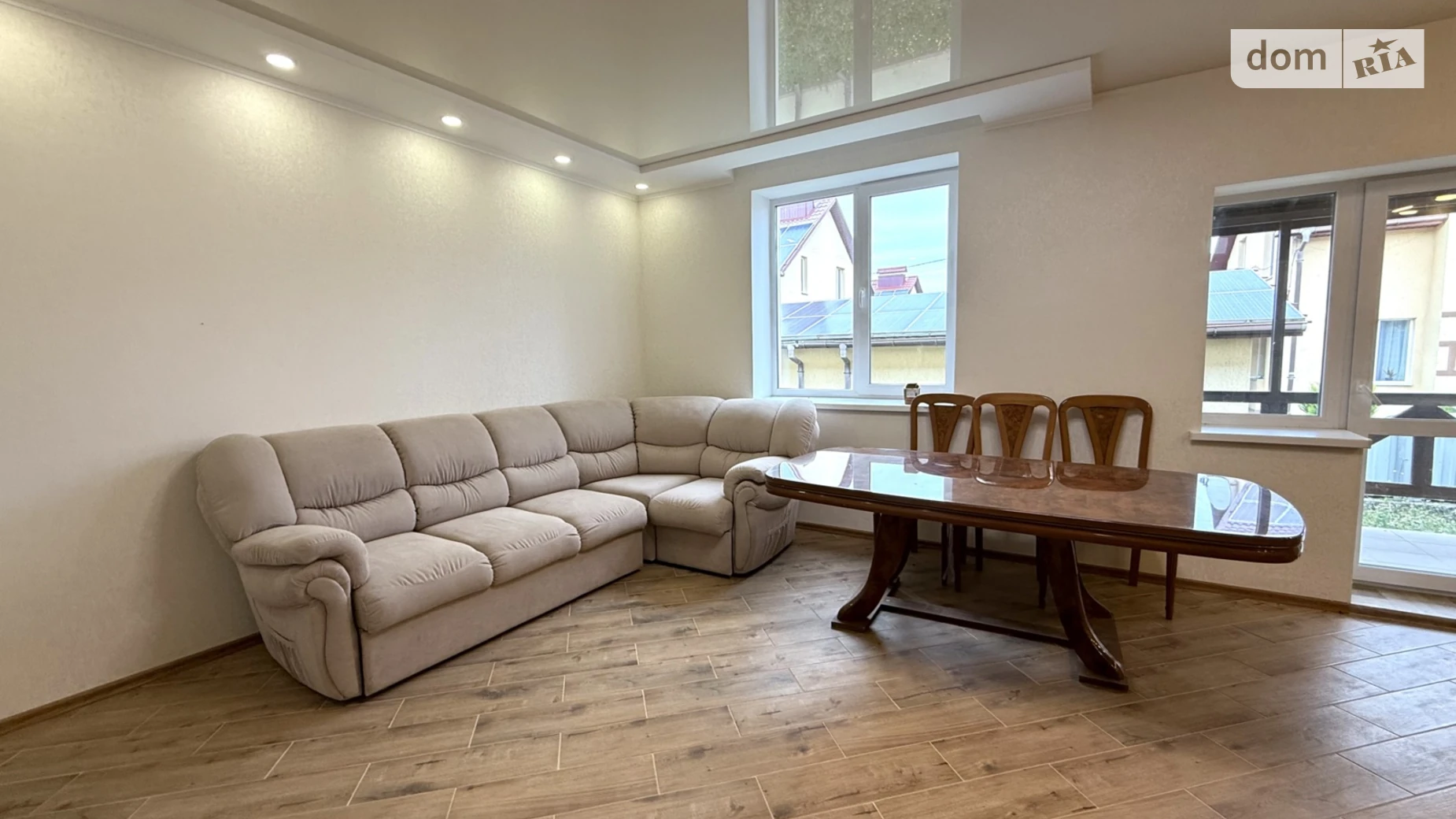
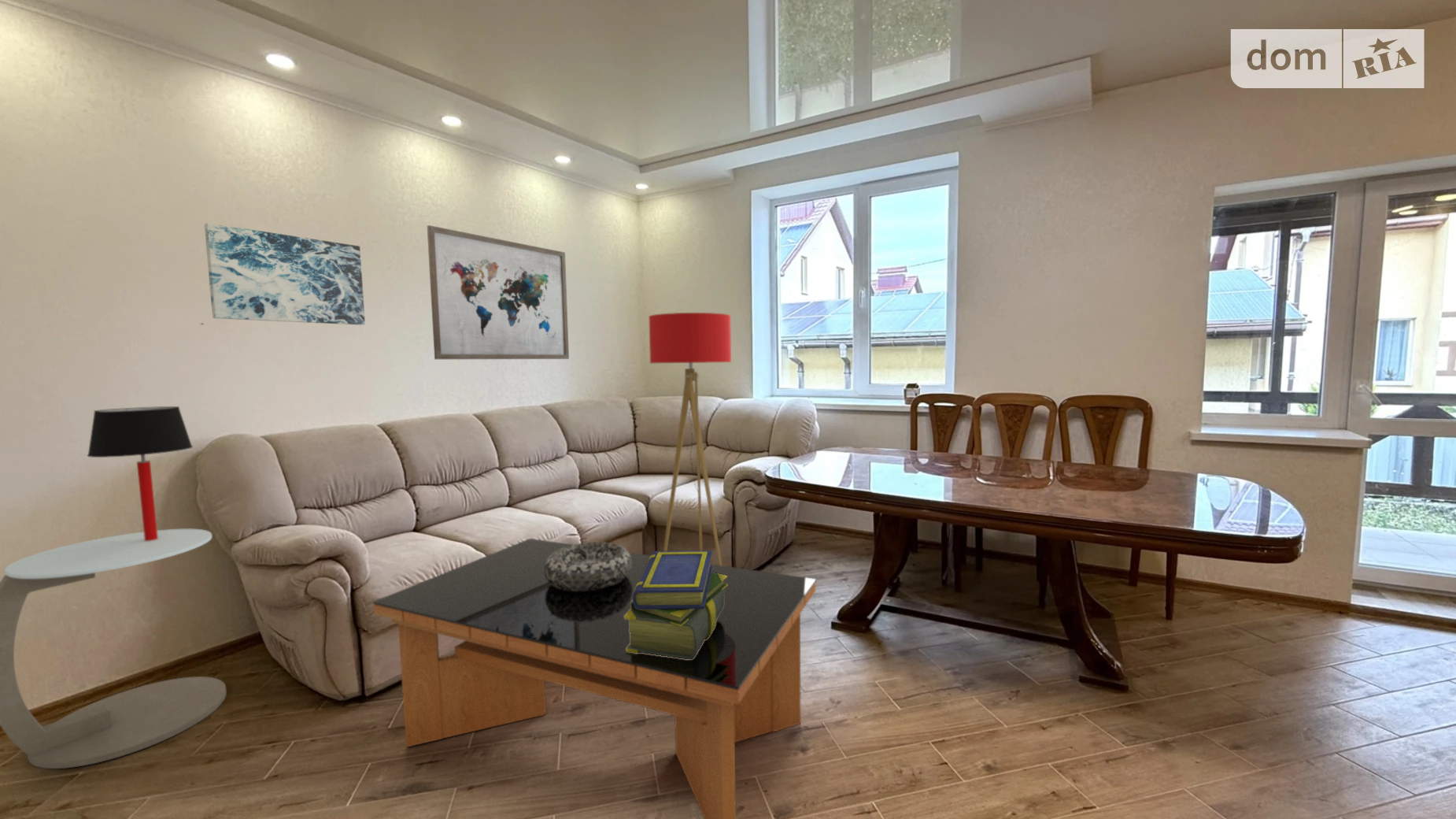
+ wall art [427,224,570,360]
+ decorative bowl [544,541,632,591]
+ table lamp [87,406,194,541]
+ coffee table [372,538,816,819]
+ side table [0,528,227,769]
+ floor lamp [648,312,732,565]
+ wall art [204,222,366,326]
+ stack of books [624,550,728,659]
